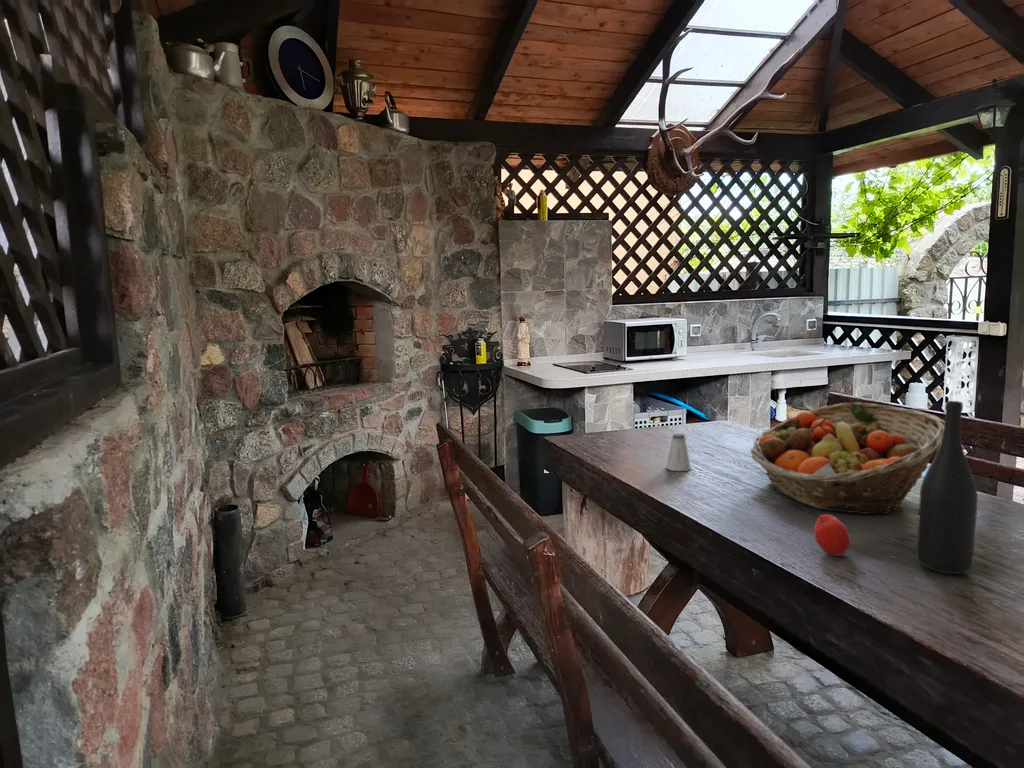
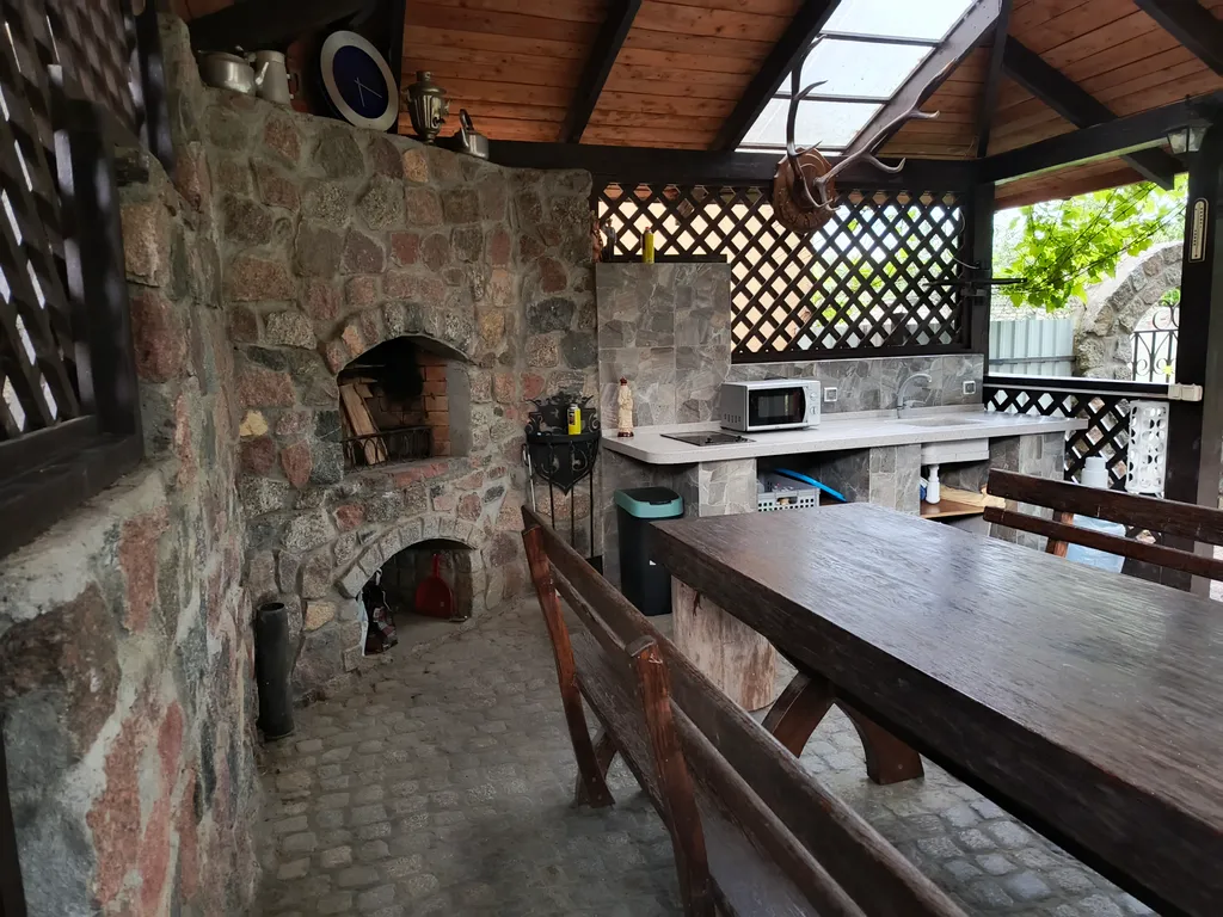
- wine bottle [916,400,979,575]
- fruit [813,513,851,557]
- fruit basket [749,401,945,515]
- saltshaker [665,433,692,472]
